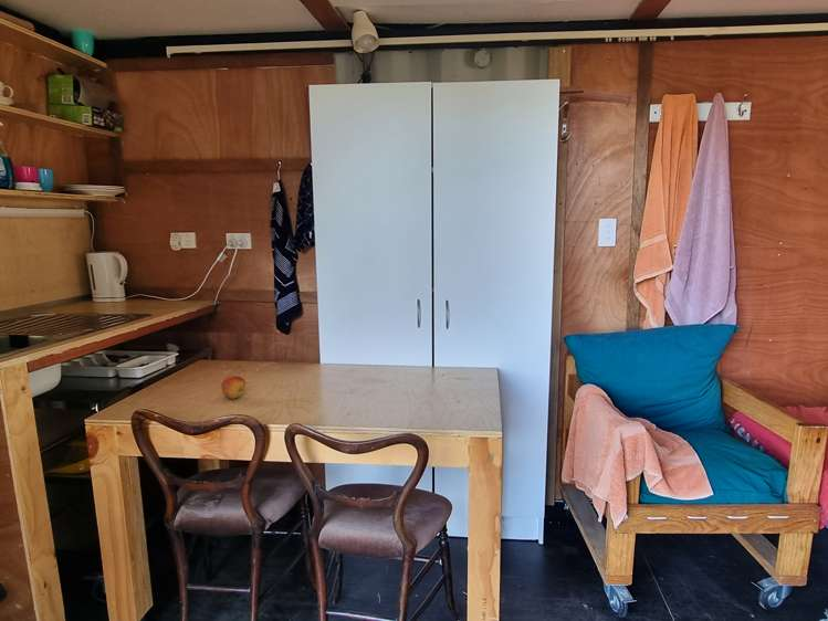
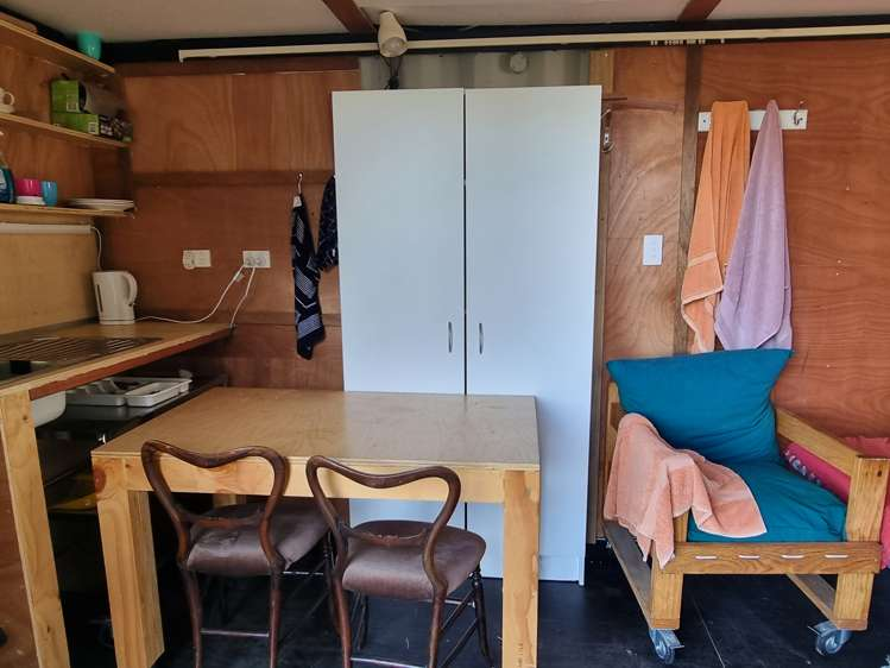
- fruit [220,375,247,400]
